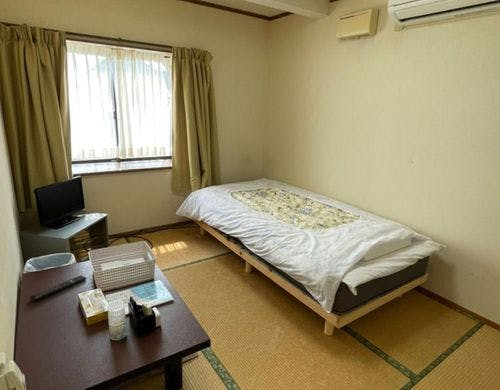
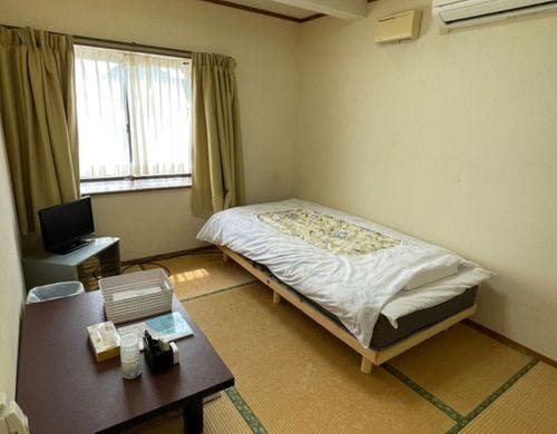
- remote control [29,274,87,302]
